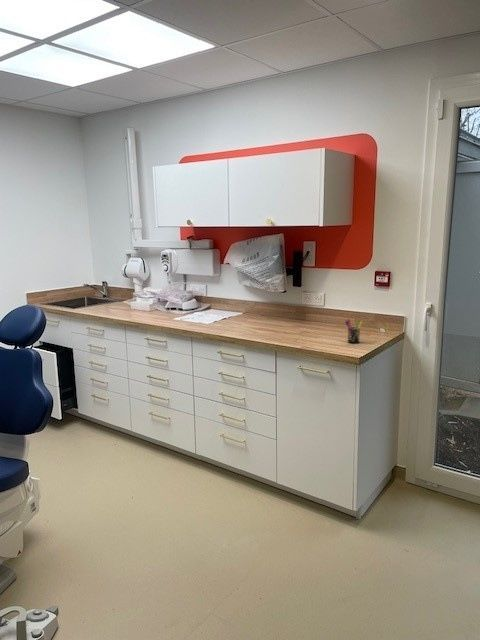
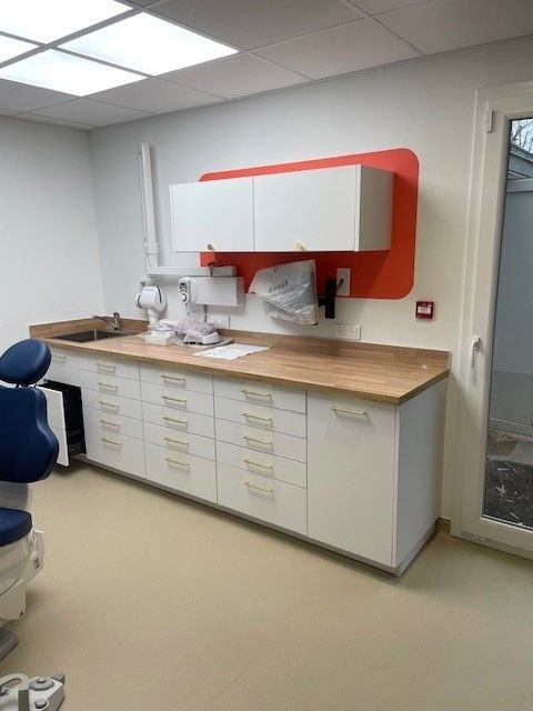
- pen holder [344,318,363,344]
